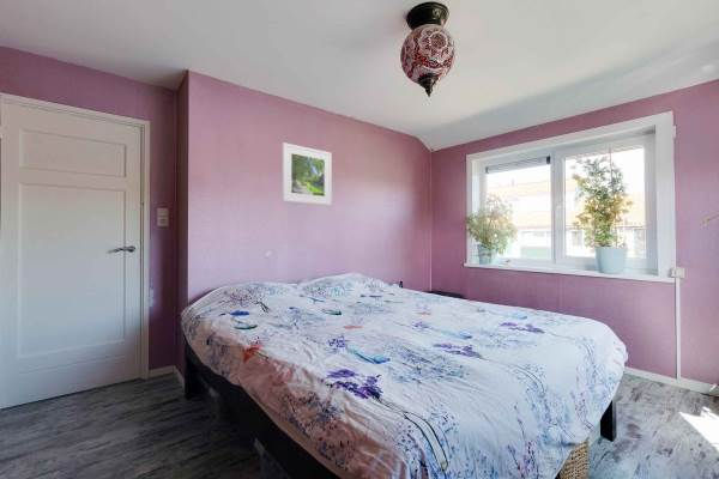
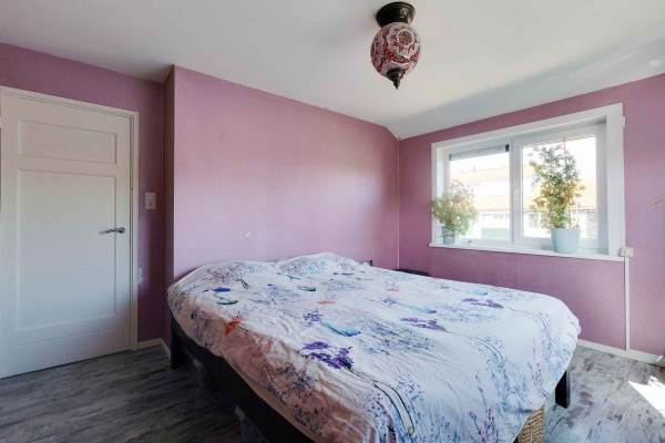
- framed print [282,141,333,206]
